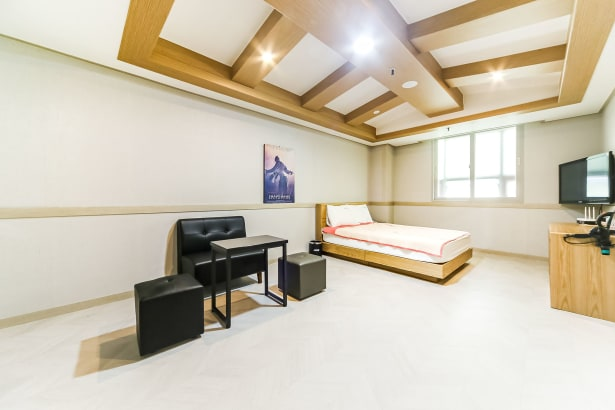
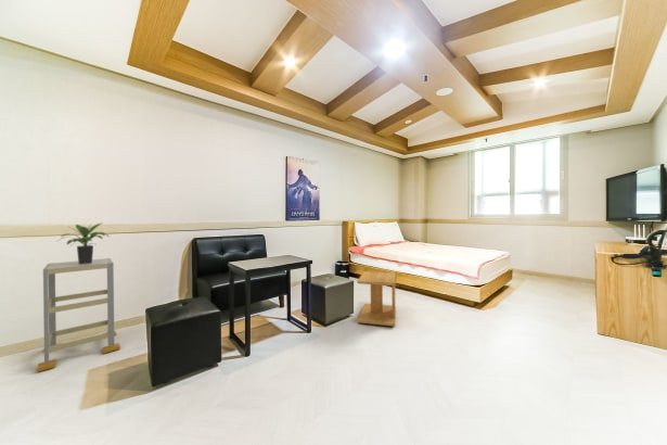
+ shelving unit [36,257,121,373]
+ side table [357,270,397,327]
+ potted plant [55,221,111,265]
